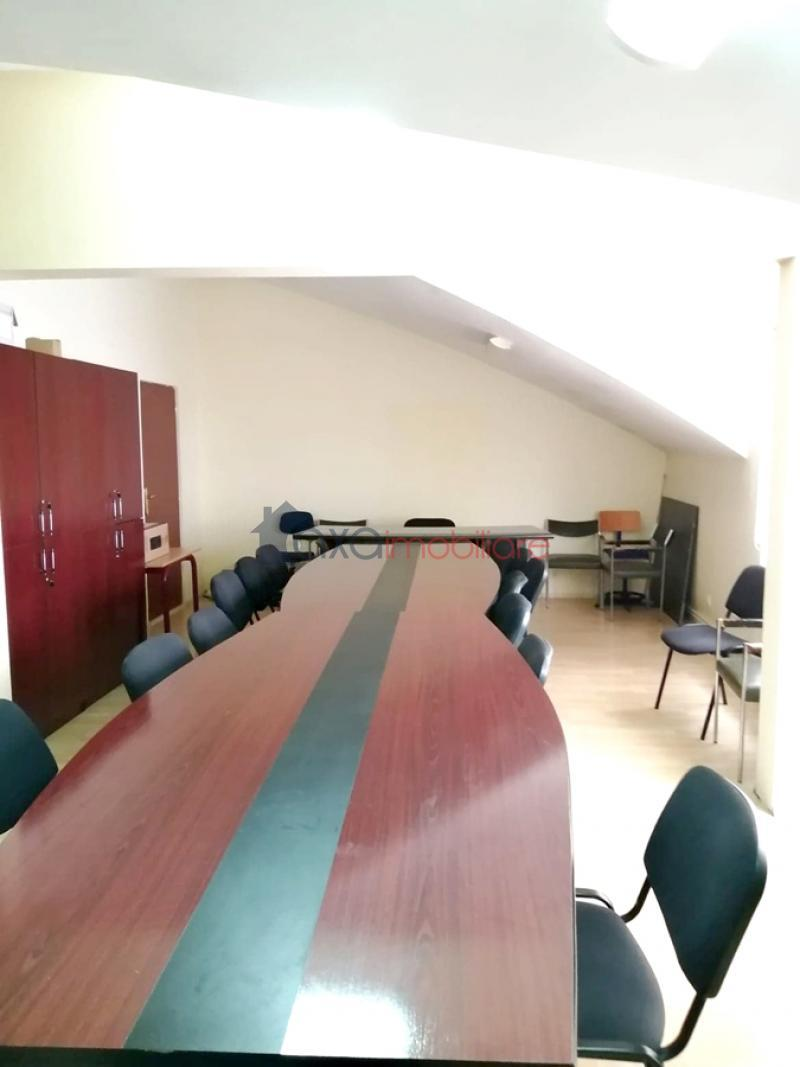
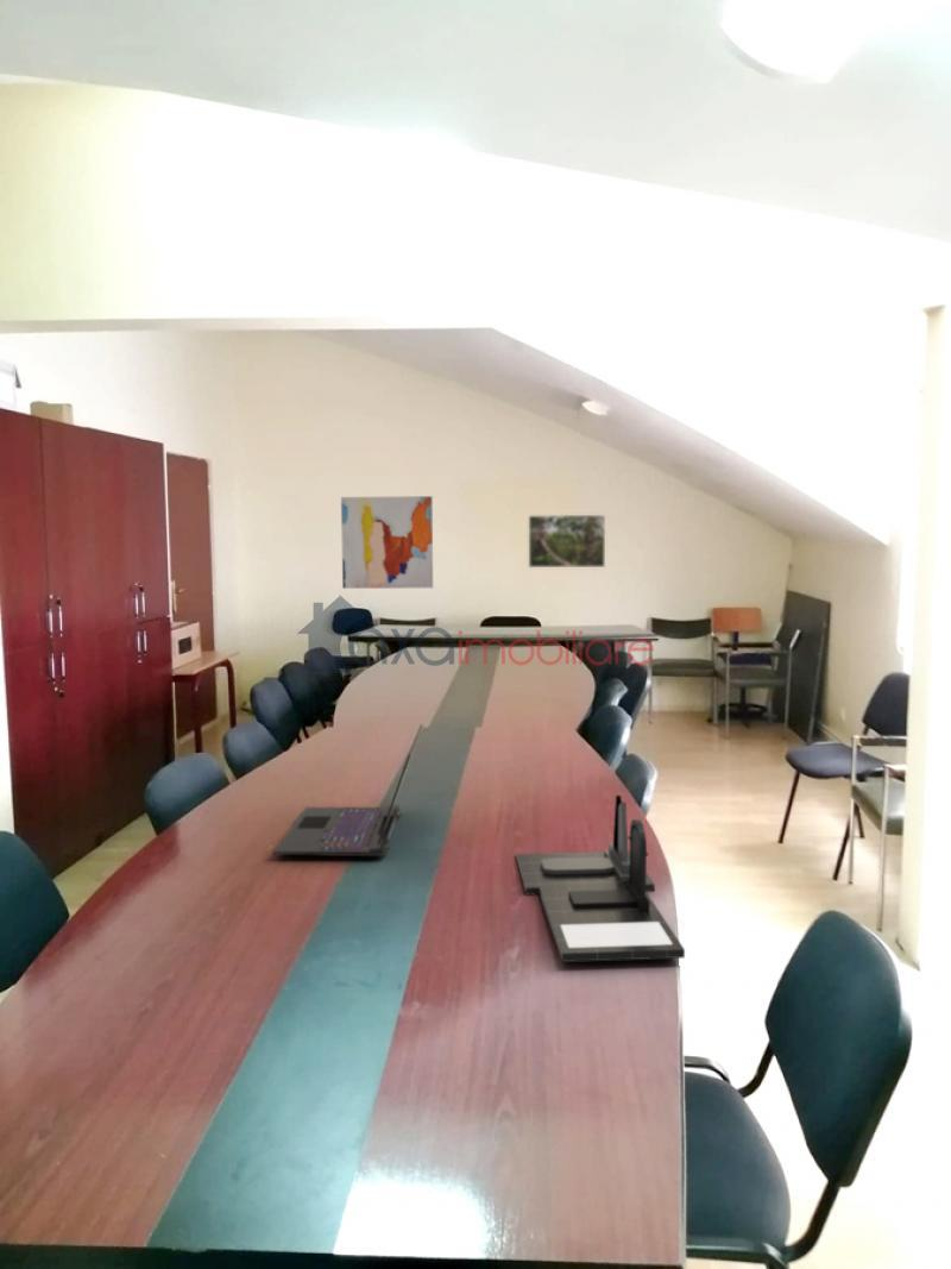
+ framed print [528,514,606,568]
+ laptop [272,723,424,857]
+ wall art [340,495,434,590]
+ desk organizer [515,794,686,963]
